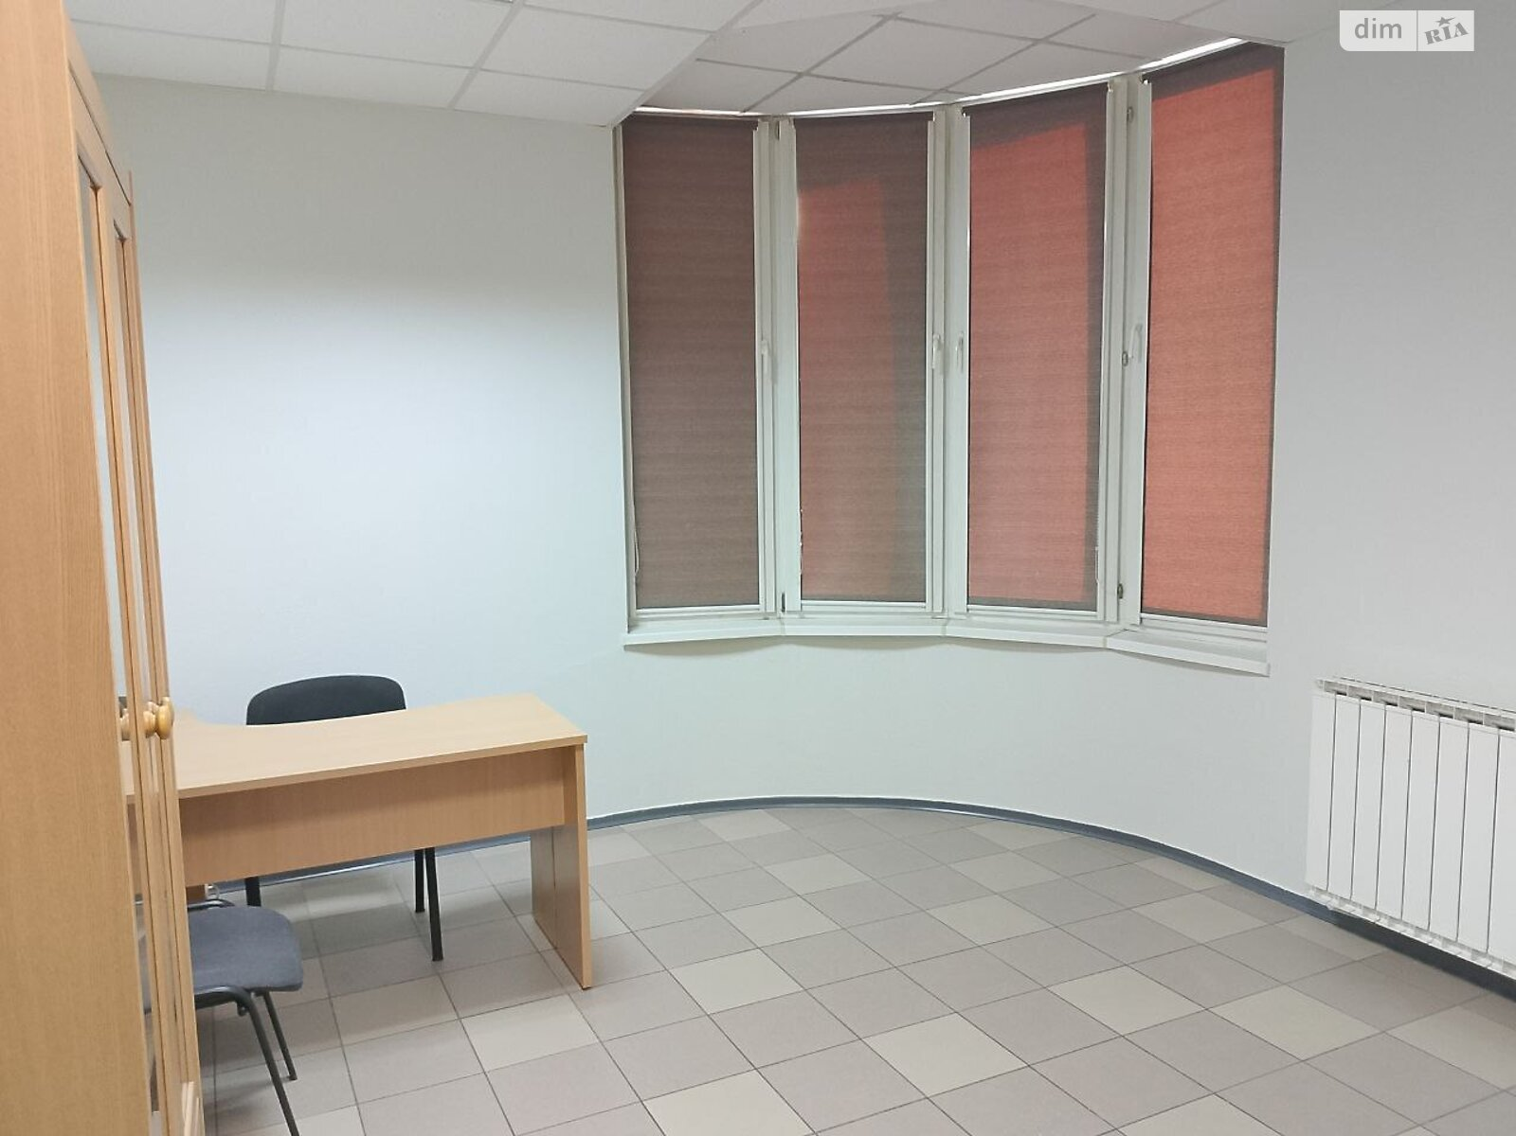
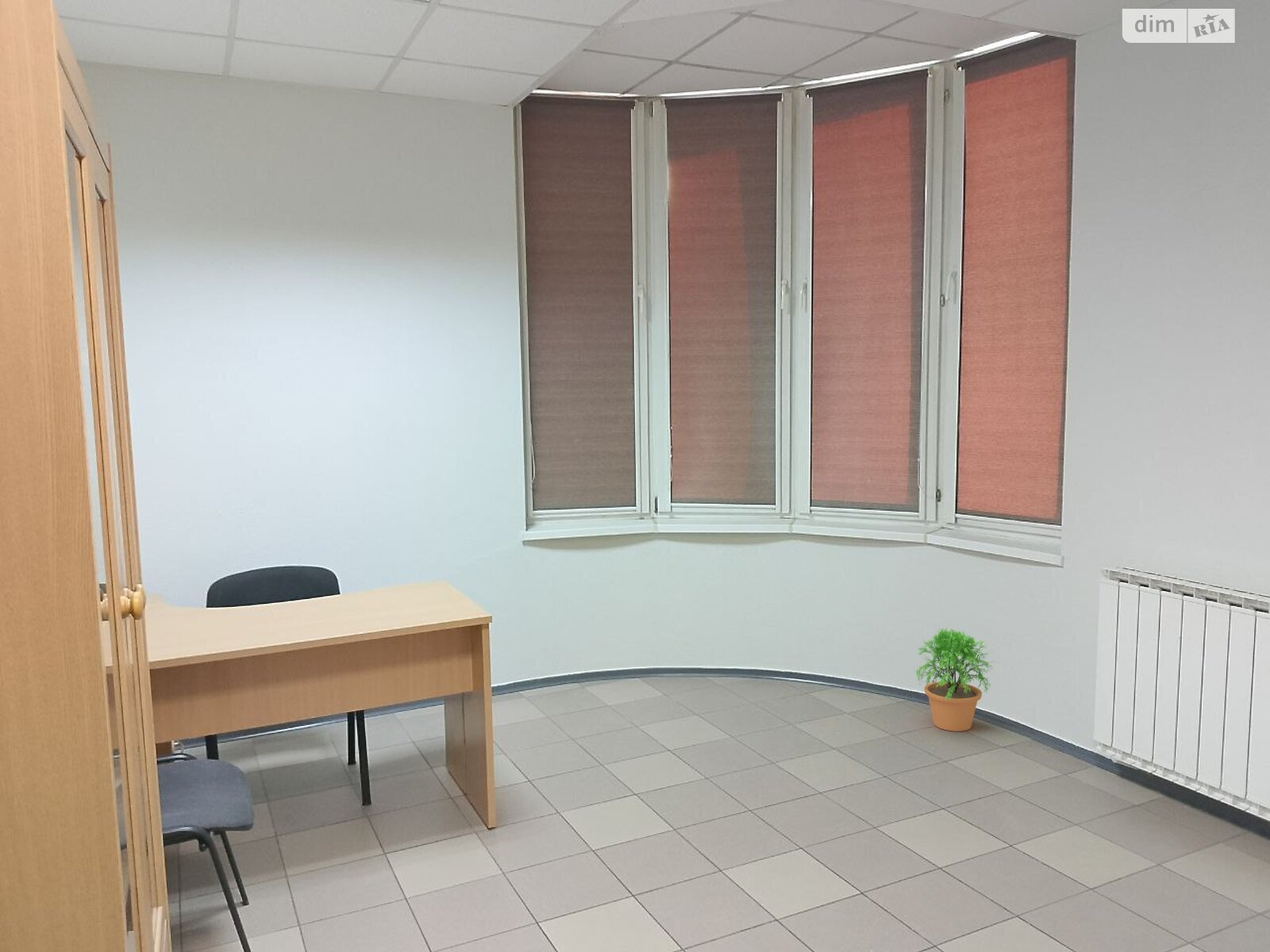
+ potted plant [912,627,998,732]
